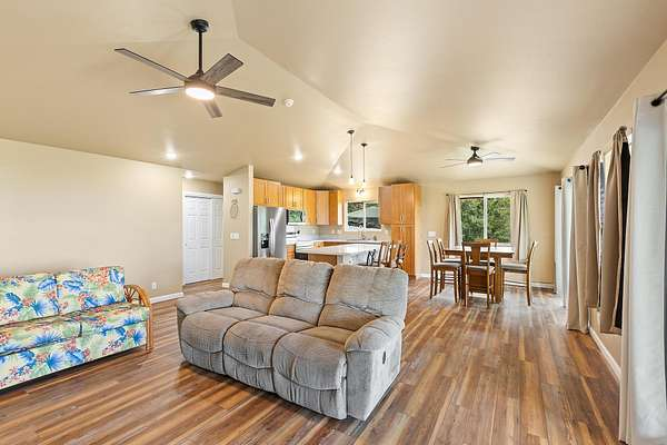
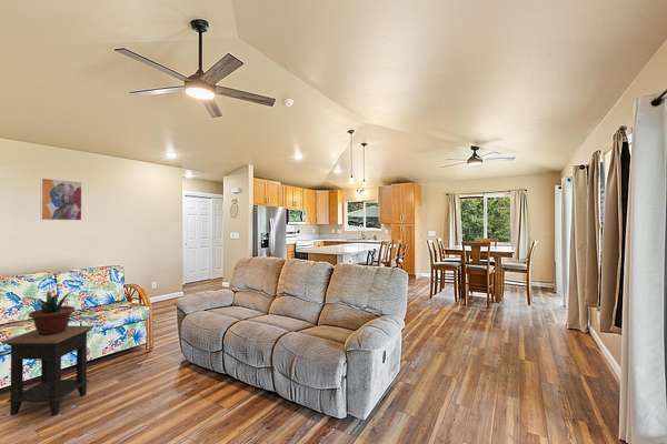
+ side table [0,325,96,416]
+ potted plant [18,289,78,336]
+ wall art [39,176,83,222]
